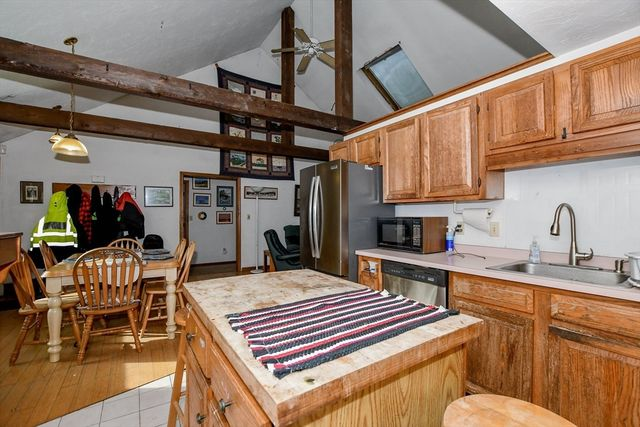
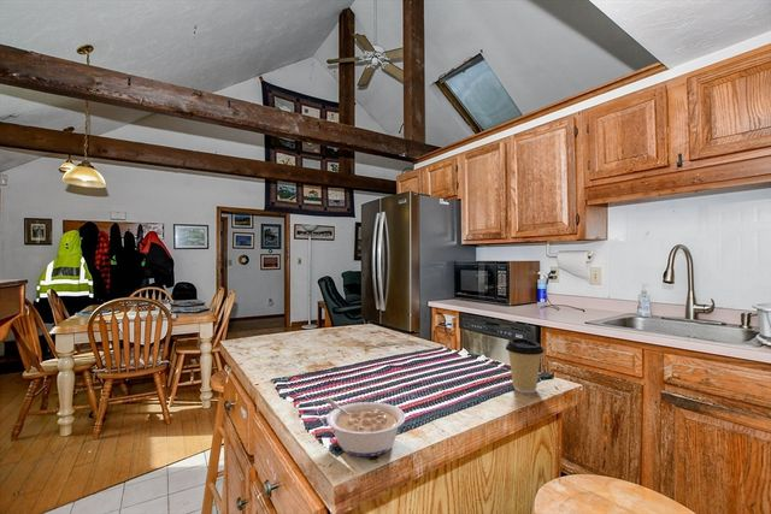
+ legume [324,397,407,457]
+ coffee cup [505,337,545,394]
